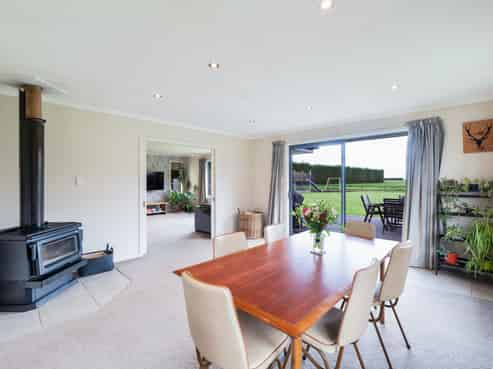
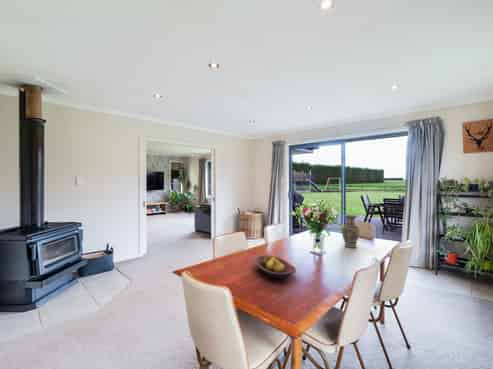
+ fruit bowl [252,254,297,280]
+ vase [341,214,360,249]
